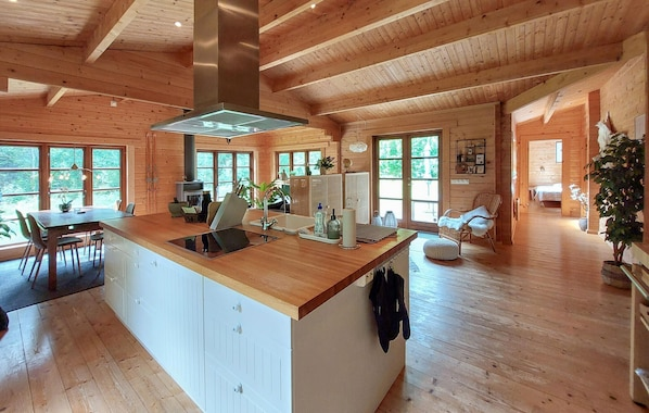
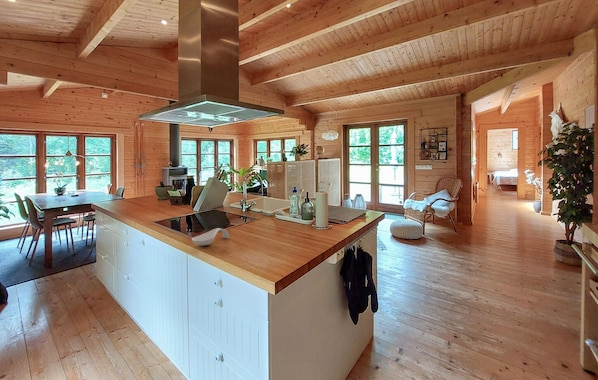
+ spoon rest [191,227,230,246]
